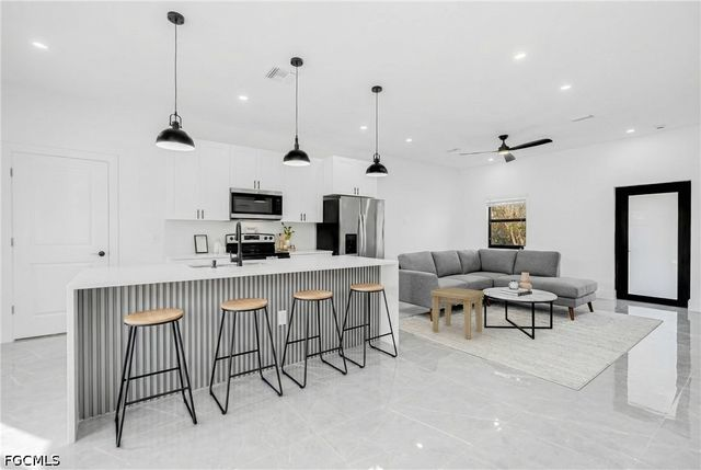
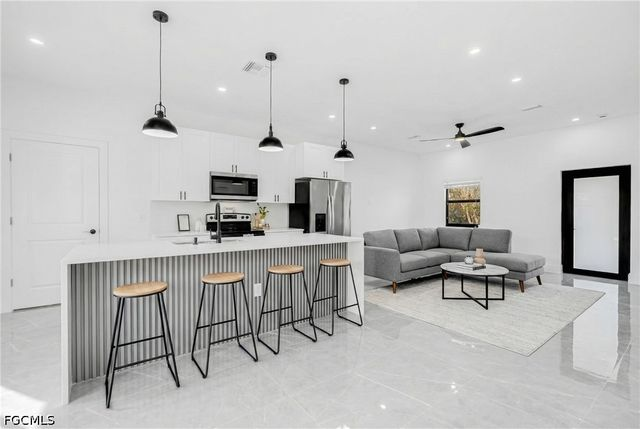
- side table [429,286,485,340]
